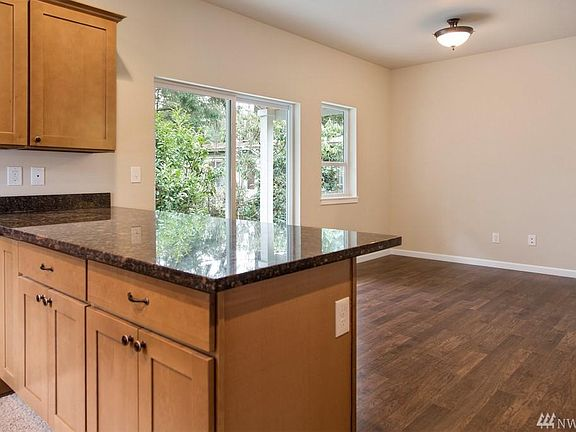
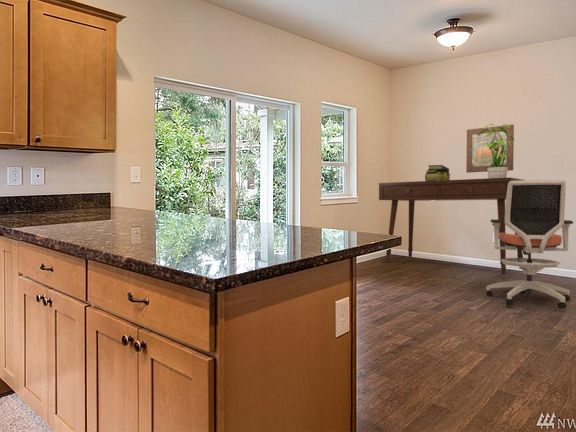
+ stack of books [424,164,452,181]
+ potted plant [476,122,516,178]
+ office chair [485,179,574,310]
+ desk [378,177,529,276]
+ wall art [465,124,515,174]
